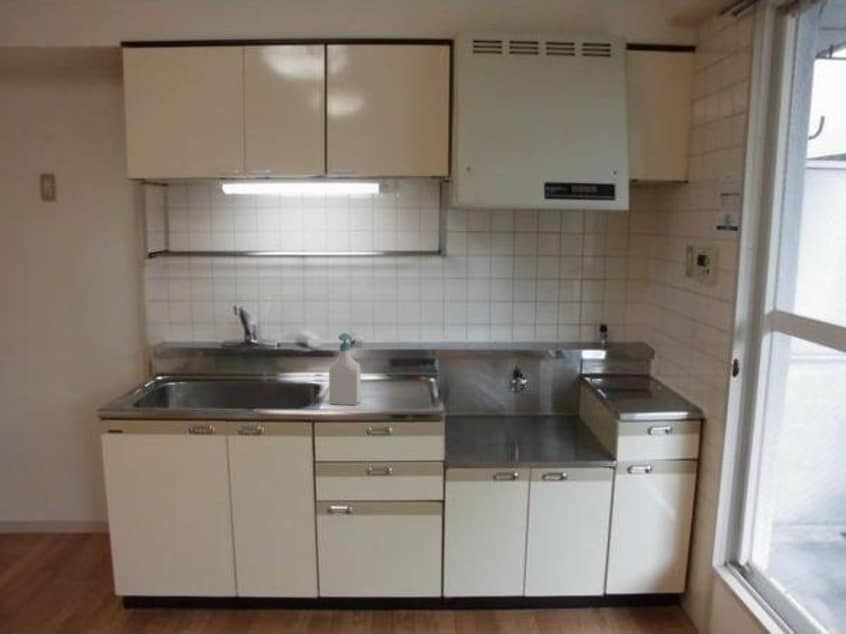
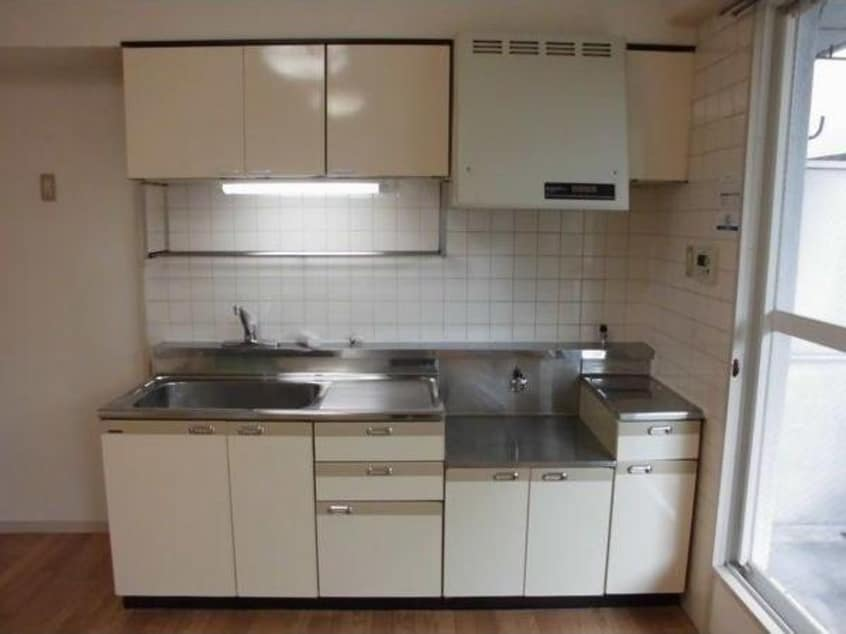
- soap bottle [328,332,362,406]
